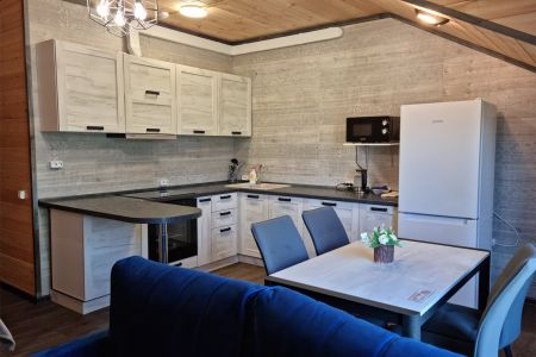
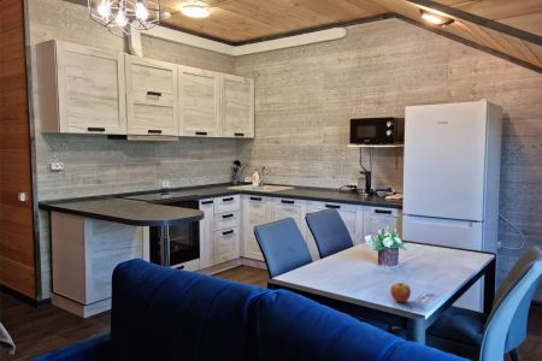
+ fruit [389,282,412,303]
